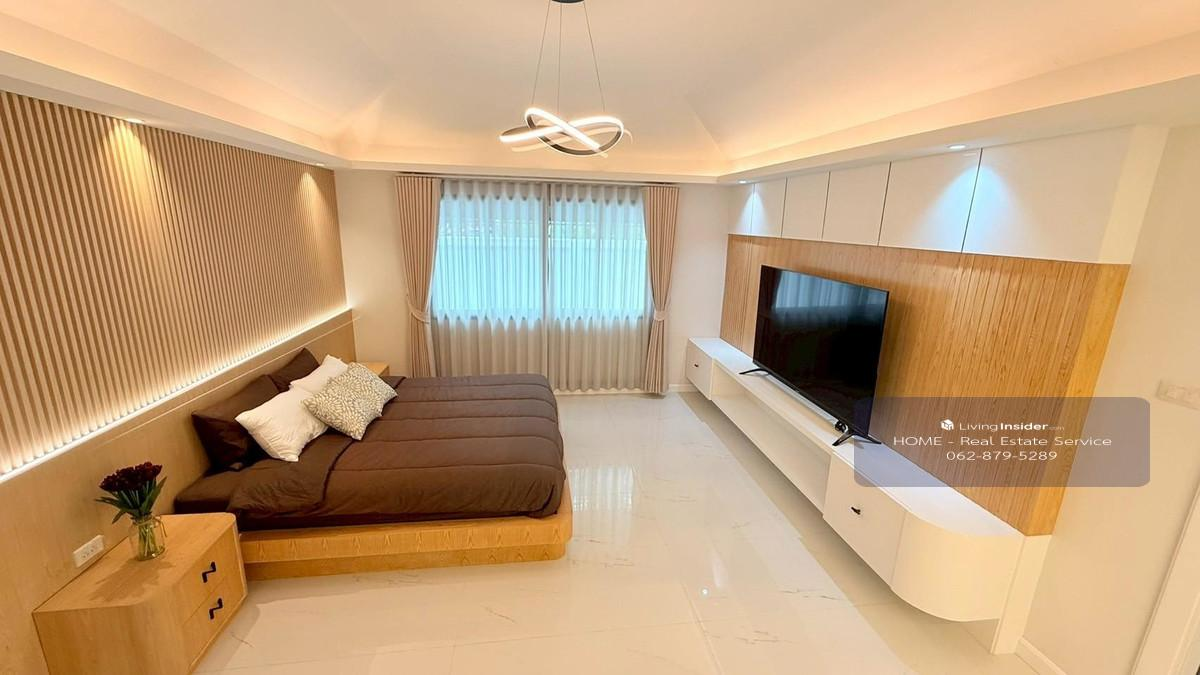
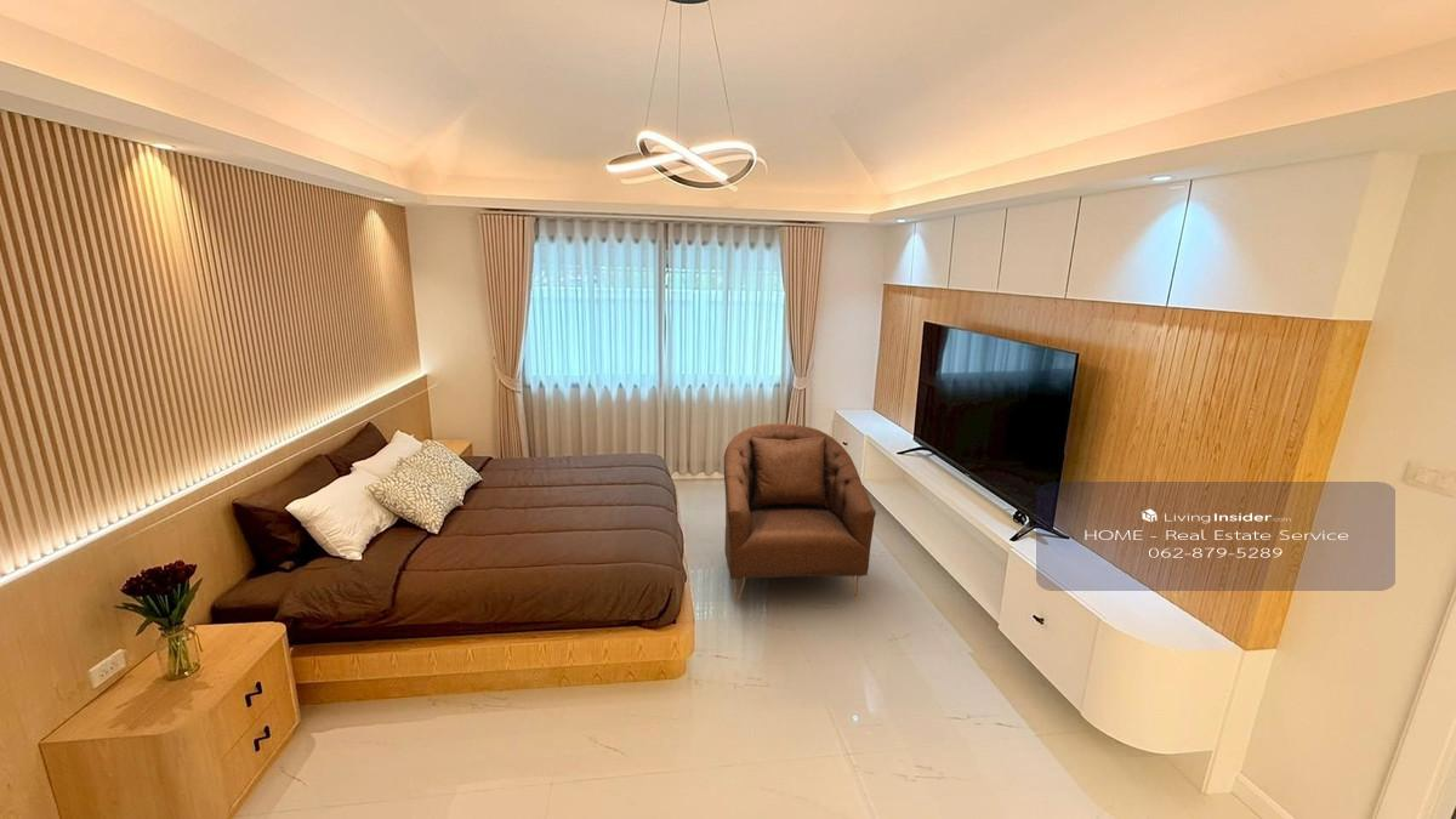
+ armchair [723,422,877,601]
